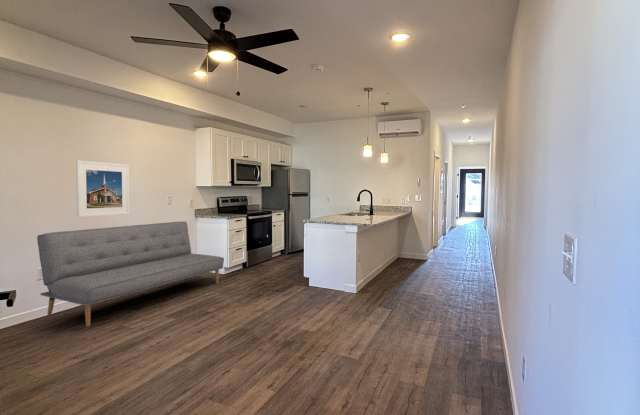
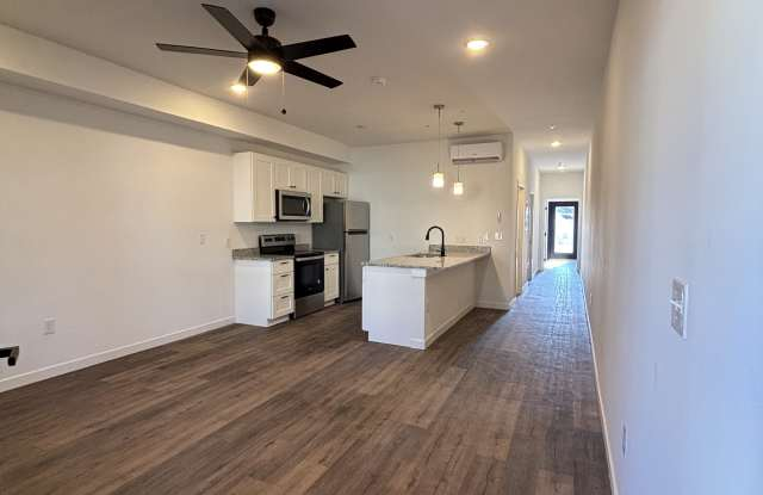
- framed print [75,159,131,218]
- sofa [36,221,225,328]
